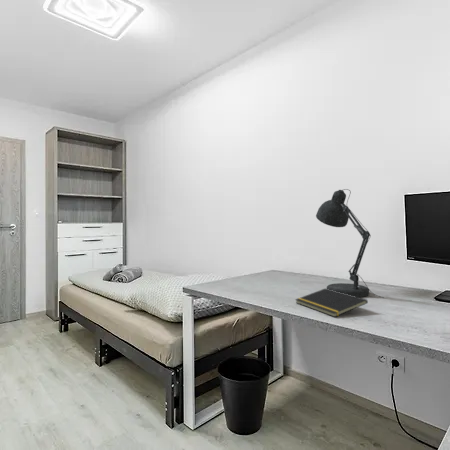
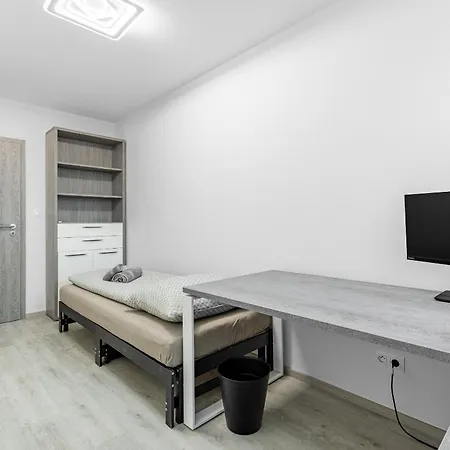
- desk lamp [315,188,385,299]
- notepad [294,288,369,318]
